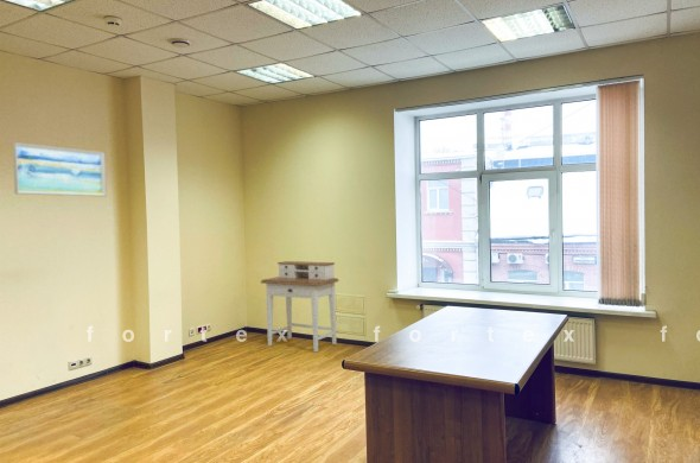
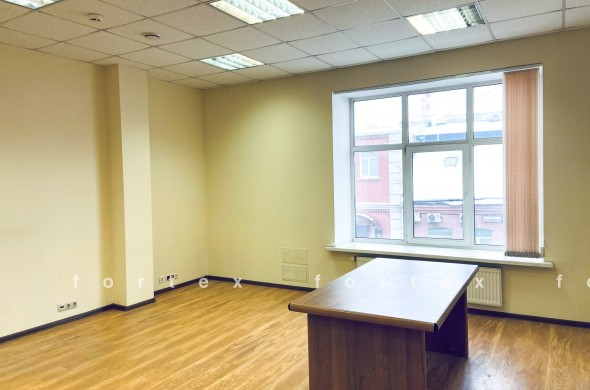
- wall art [12,141,108,197]
- desk [260,260,339,354]
